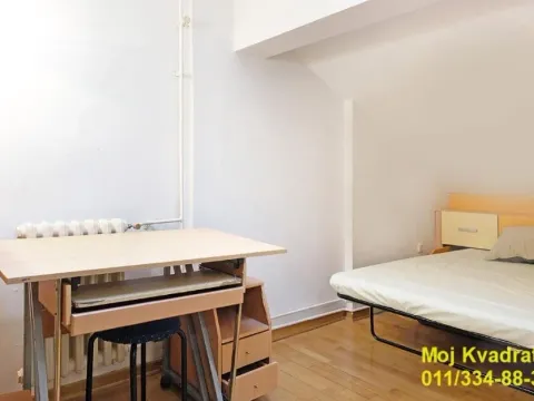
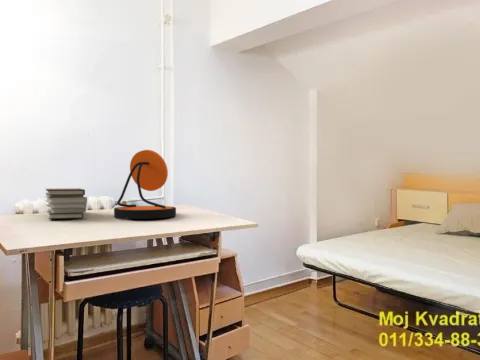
+ book stack [44,187,88,220]
+ desk lamp [113,149,177,220]
